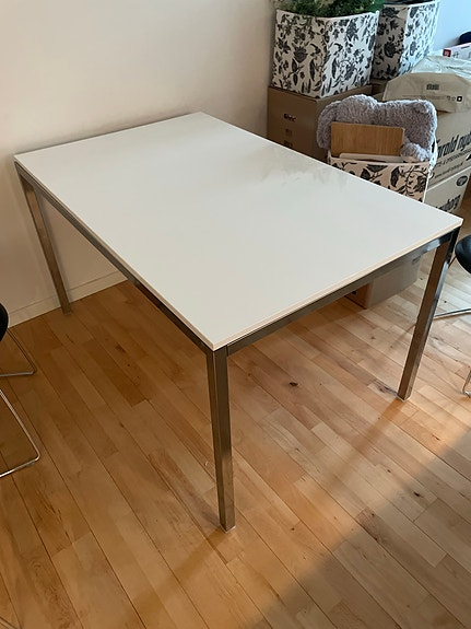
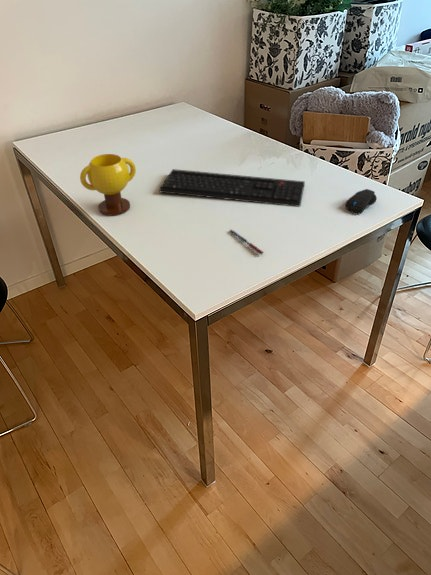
+ mug [79,153,137,216]
+ keyboard [158,168,306,208]
+ computer mouse [344,188,378,215]
+ pen [229,228,265,256]
